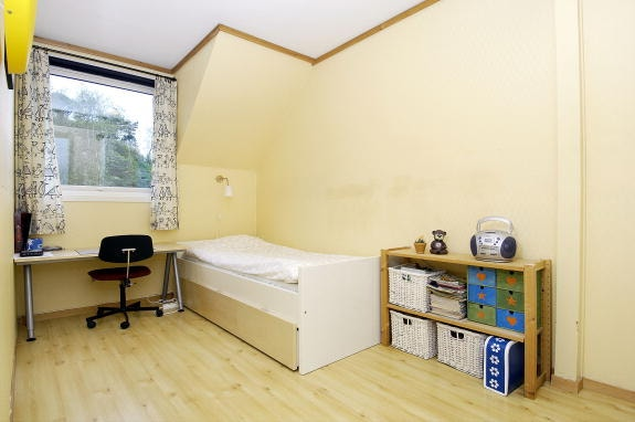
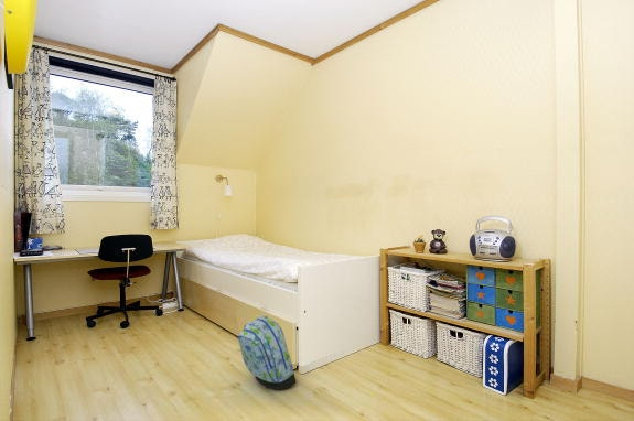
+ backpack [236,315,298,390]
